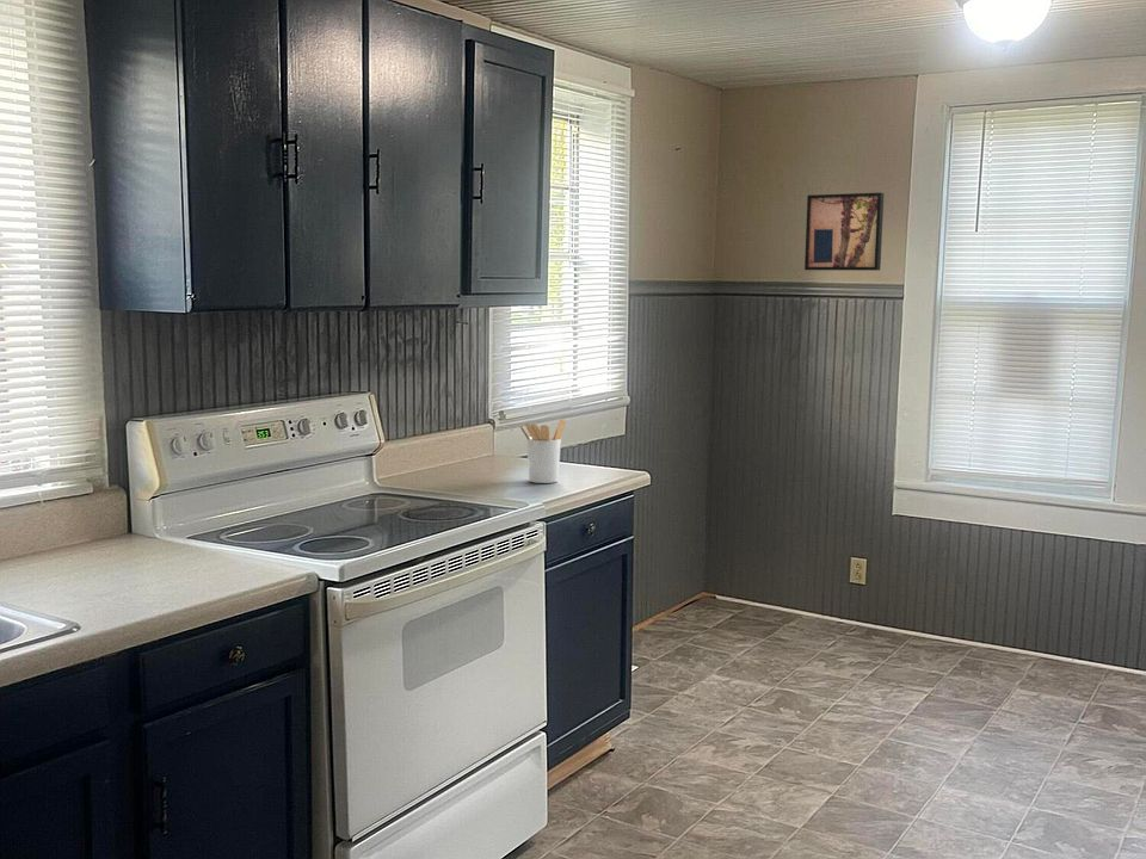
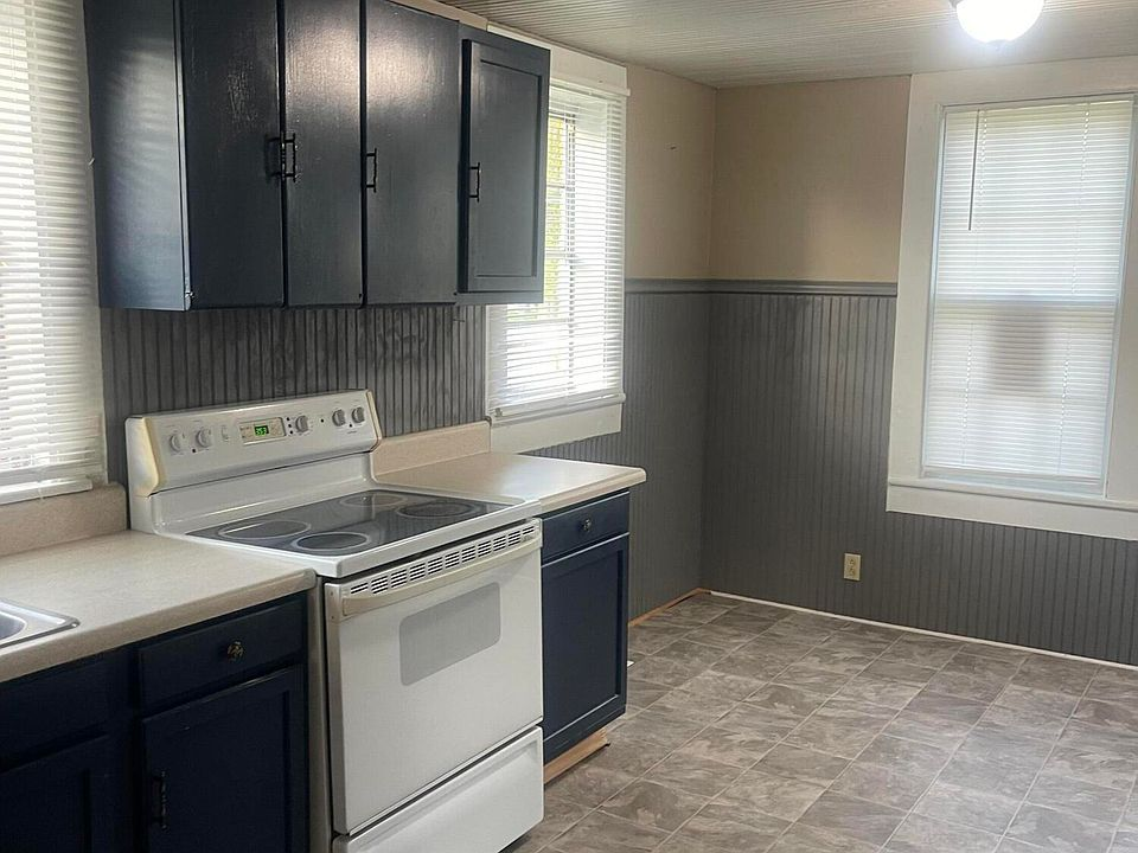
- wall art [803,192,885,272]
- utensil holder [519,418,567,484]
